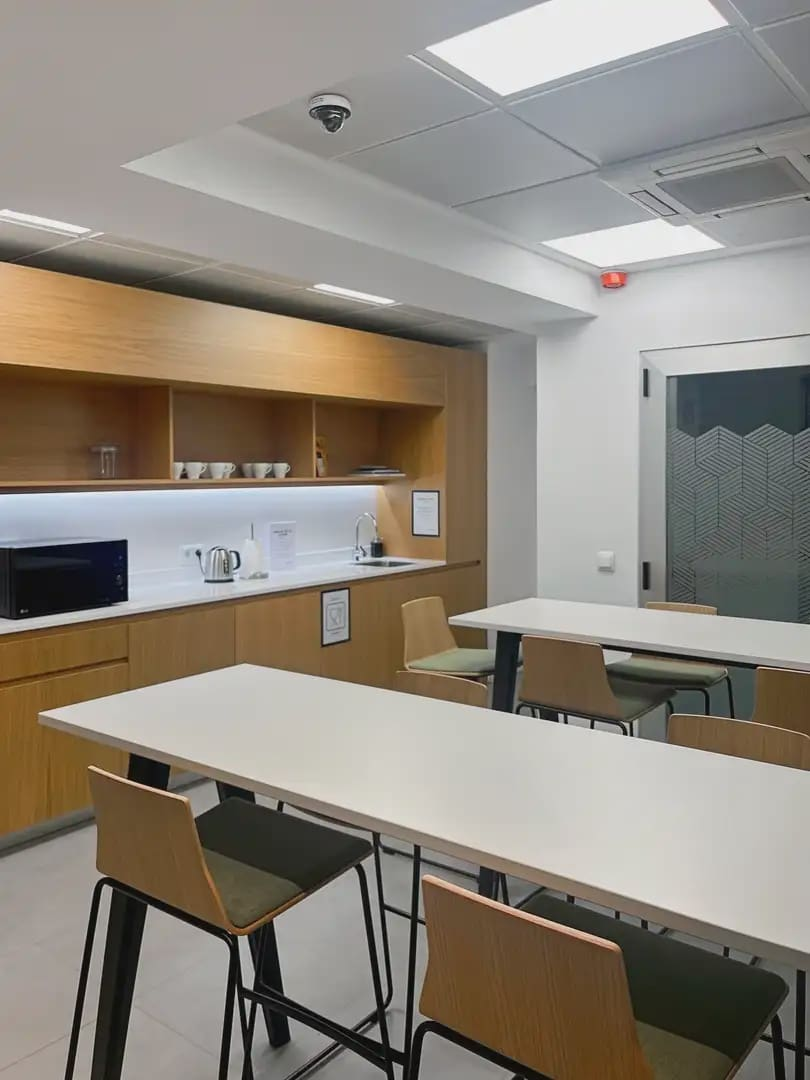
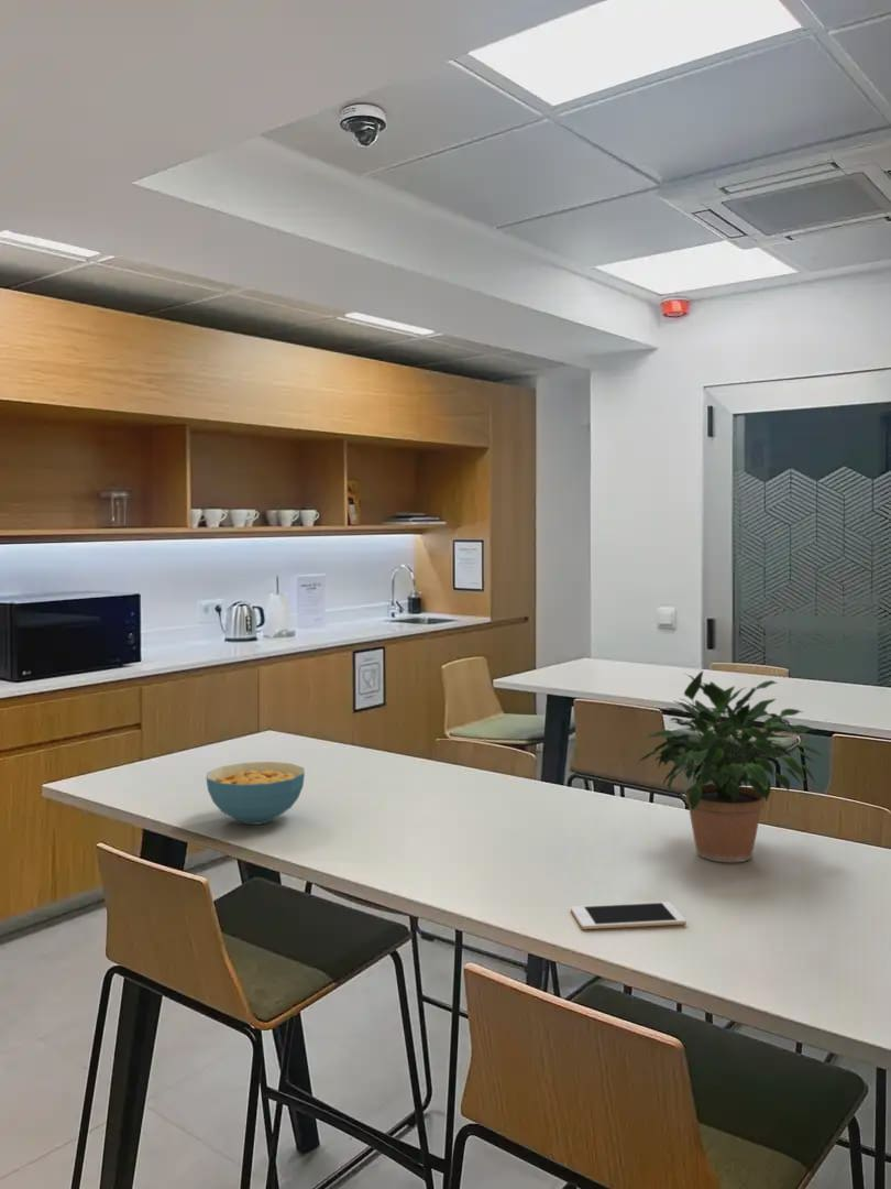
+ cereal bowl [205,761,306,826]
+ cell phone [570,901,688,930]
+ potted plant [635,670,827,863]
